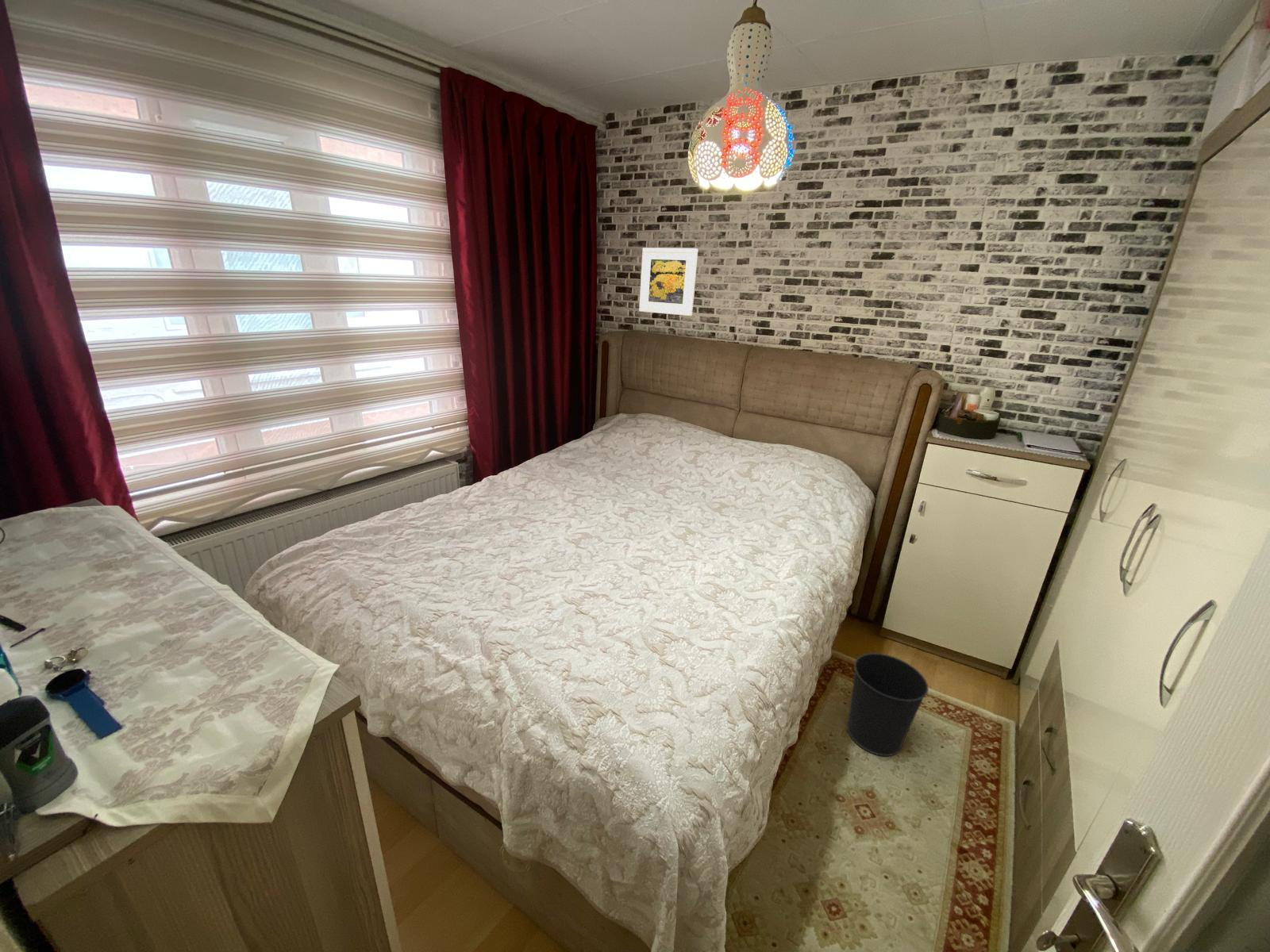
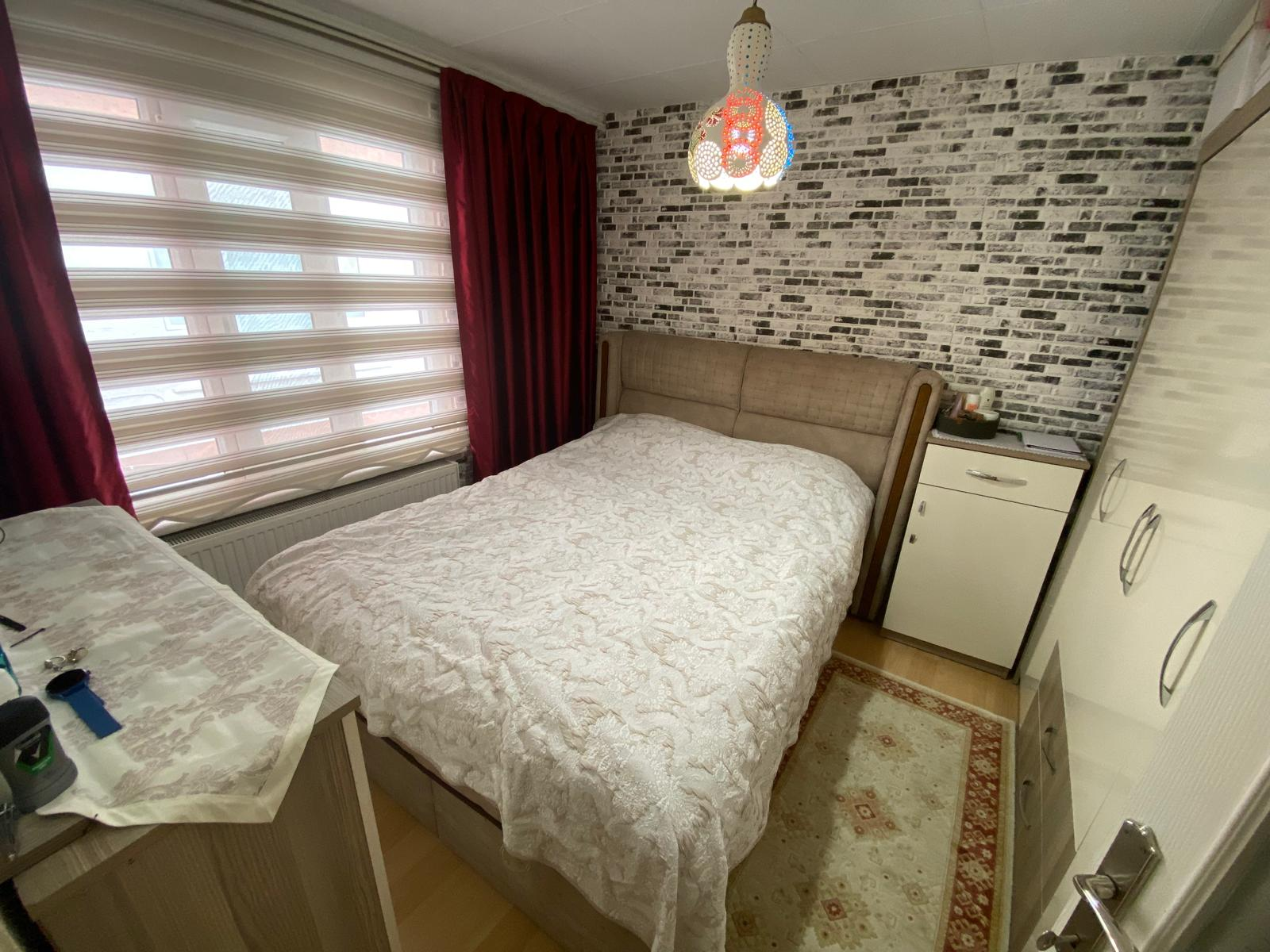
- wastebasket [847,652,929,757]
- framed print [638,247,699,317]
